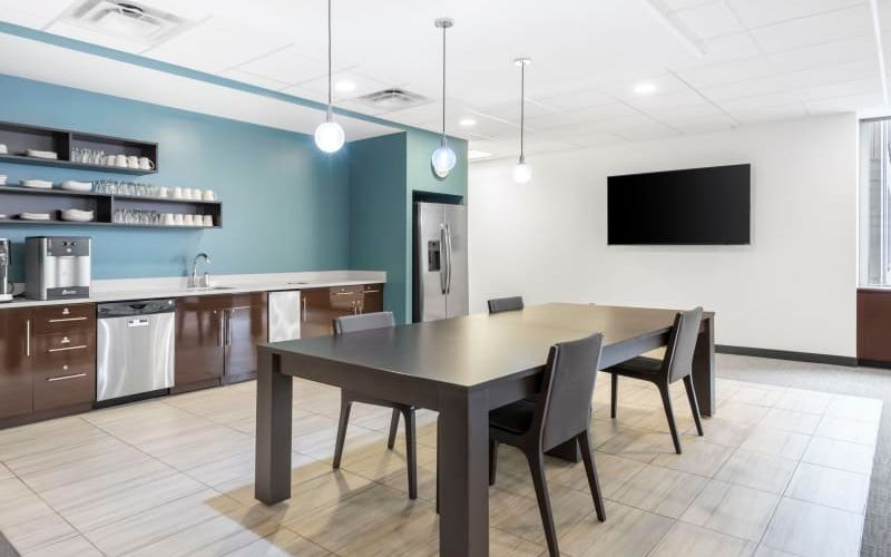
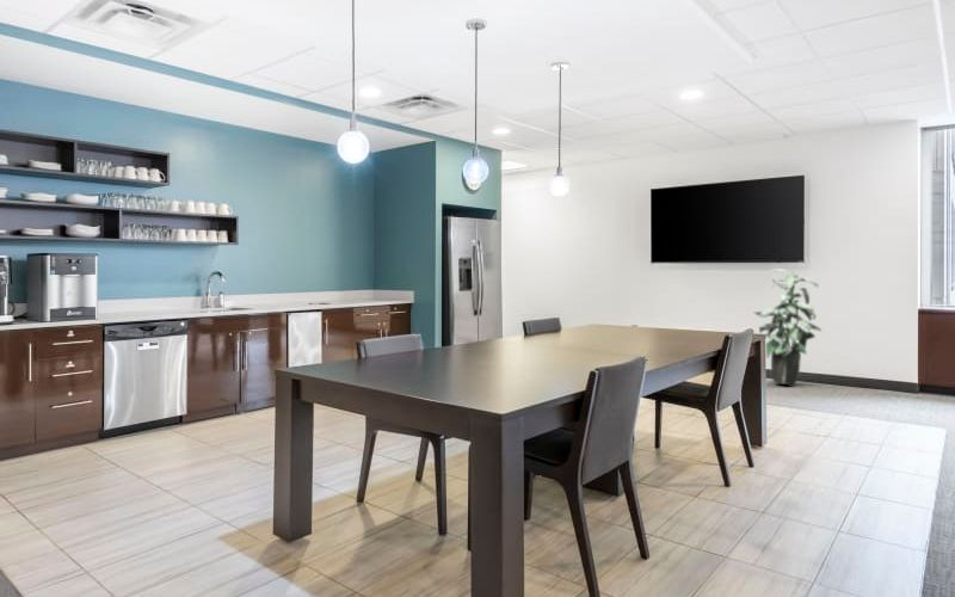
+ indoor plant [753,267,822,387]
